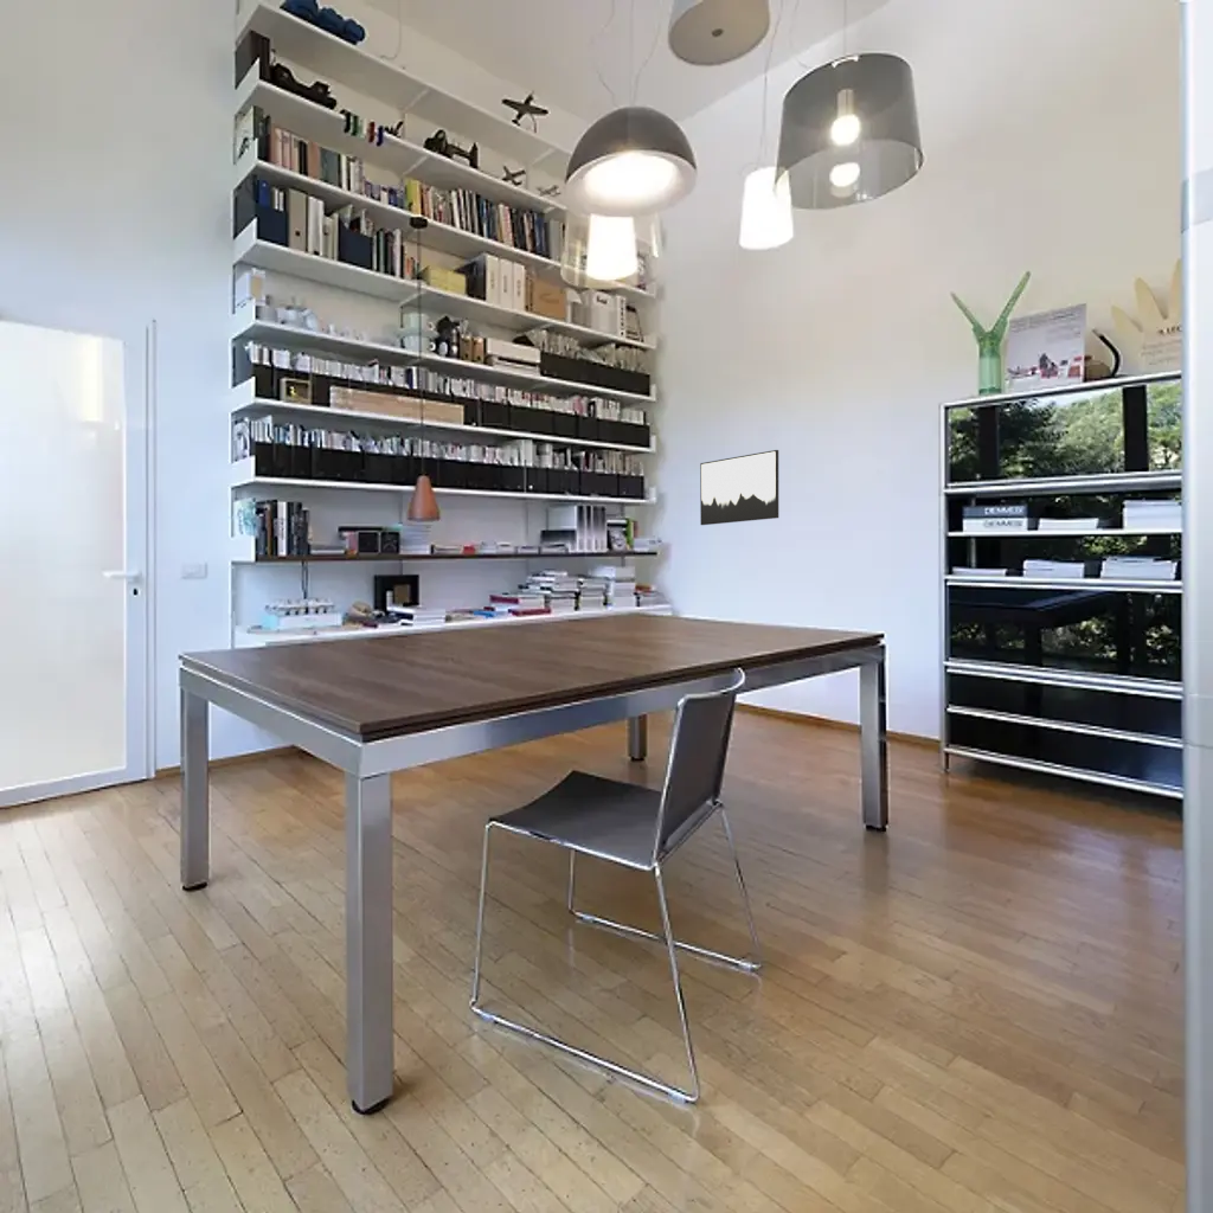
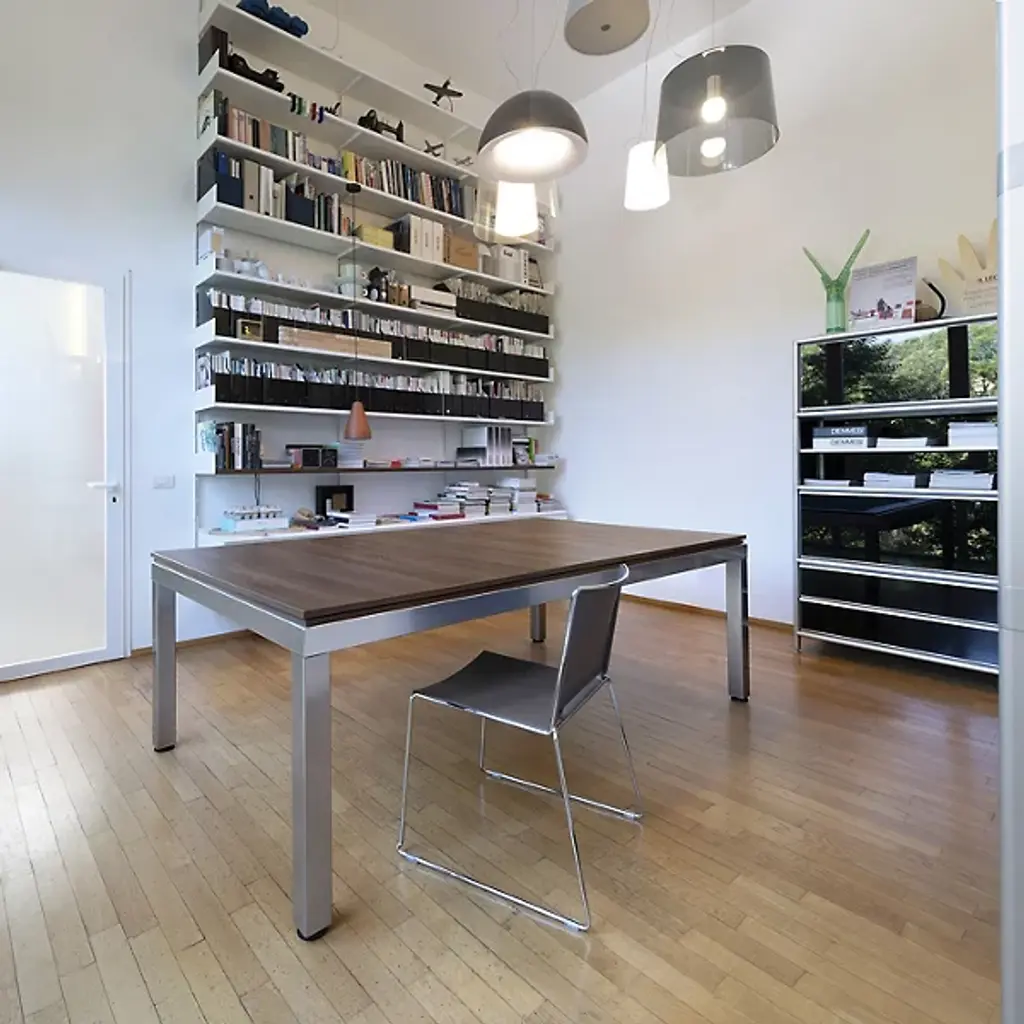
- wall art [699,449,779,526]
